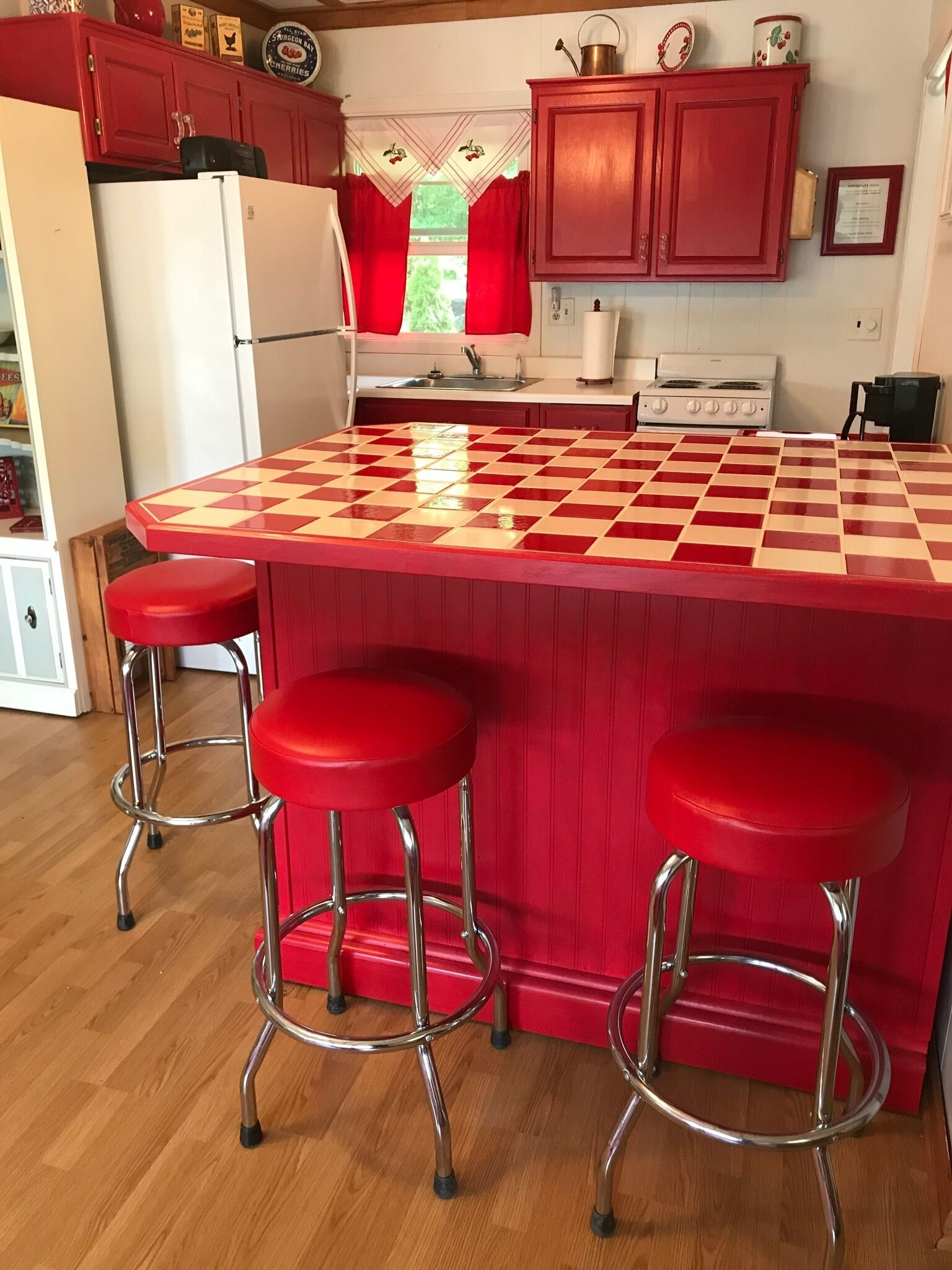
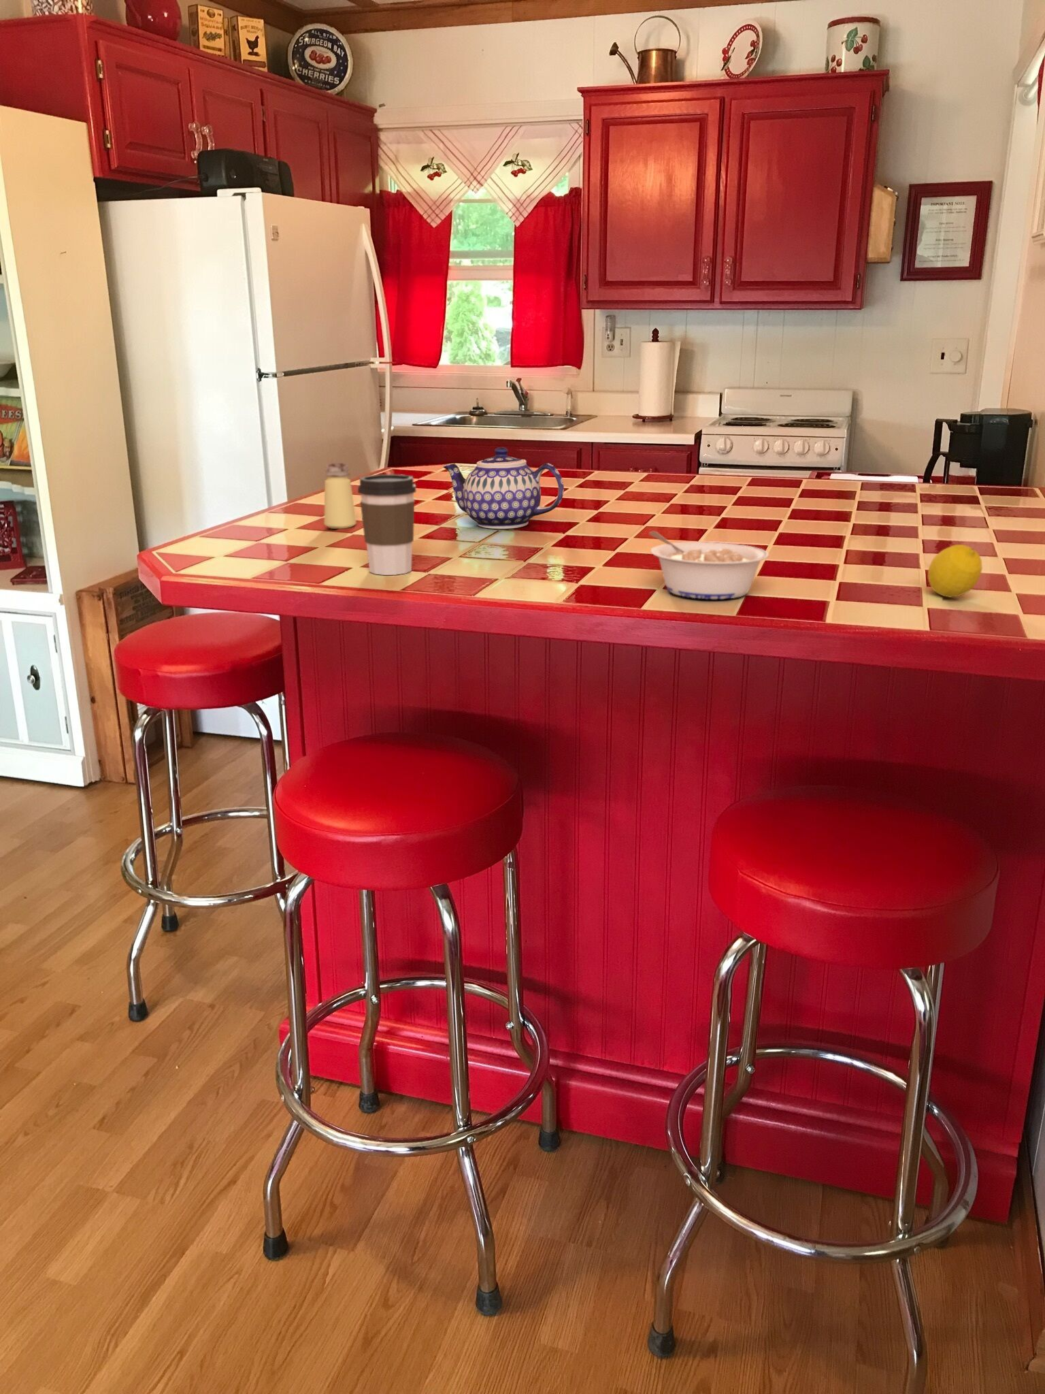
+ coffee cup [357,474,416,576]
+ legume [649,531,769,599]
+ fruit [928,543,982,598]
+ teapot [442,447,564,529]
+ saltshaker [323,462,357,529]
